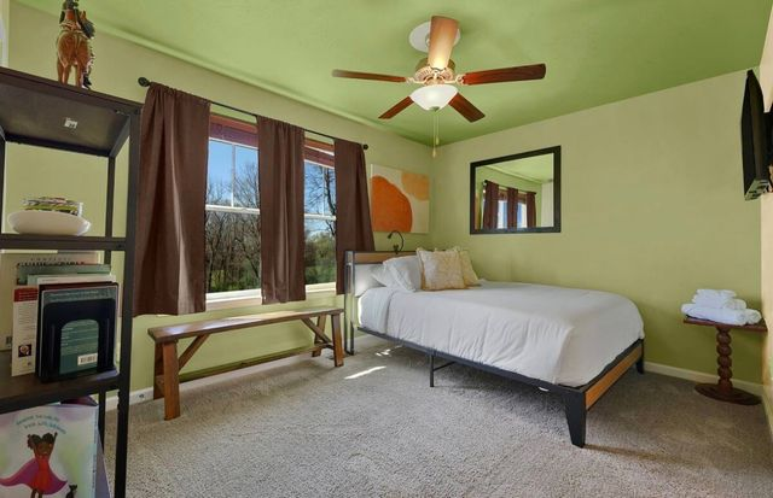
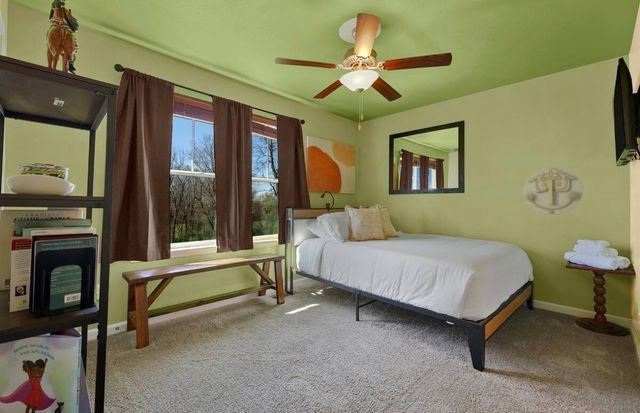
+ wall decoration [522,166,584,216]
